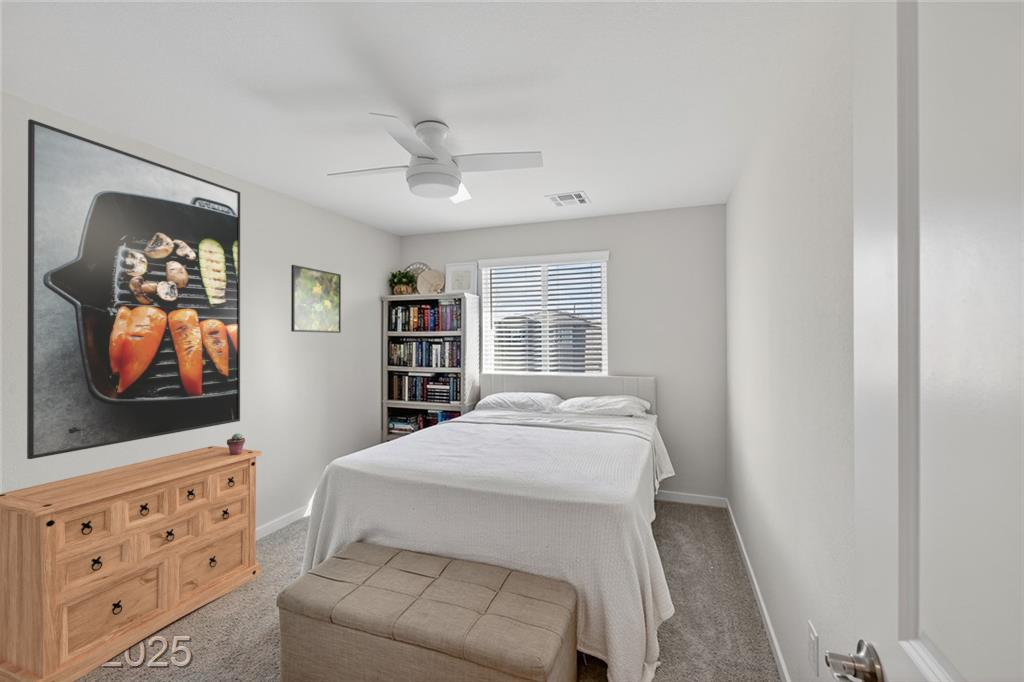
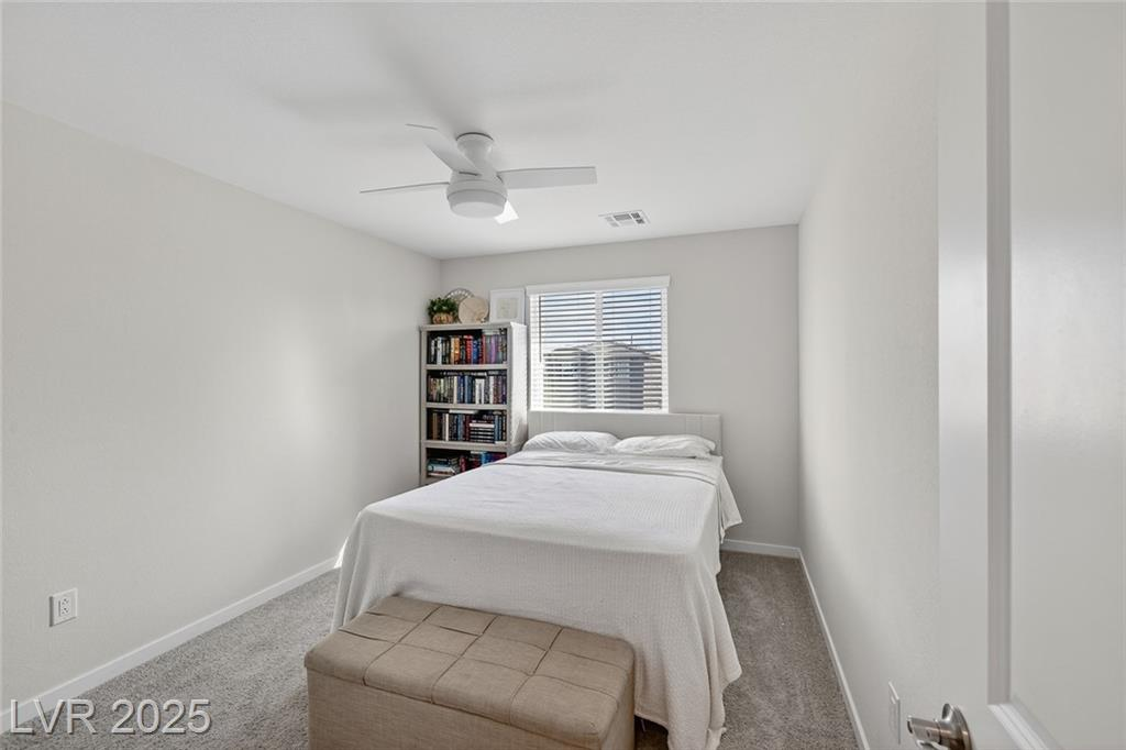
- dresser [0,445,263,682]
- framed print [290,264,342,334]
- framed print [26,118,241,460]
- potted succulent [226,432,246,455]
